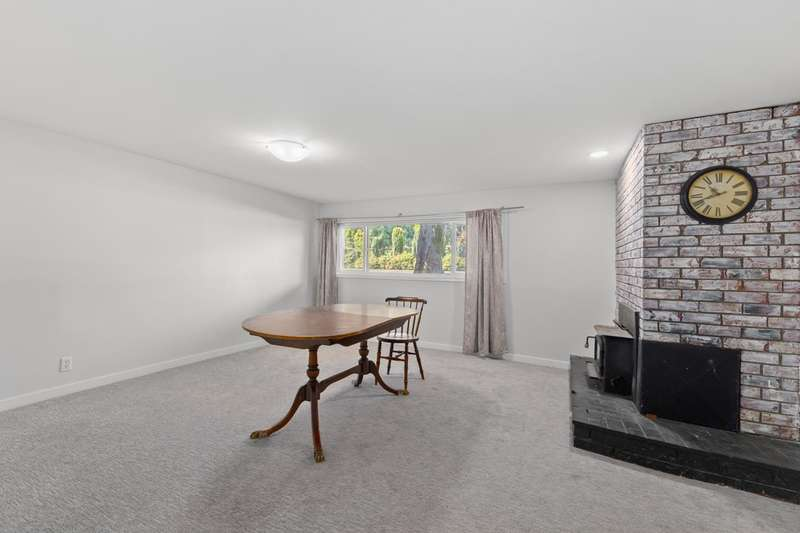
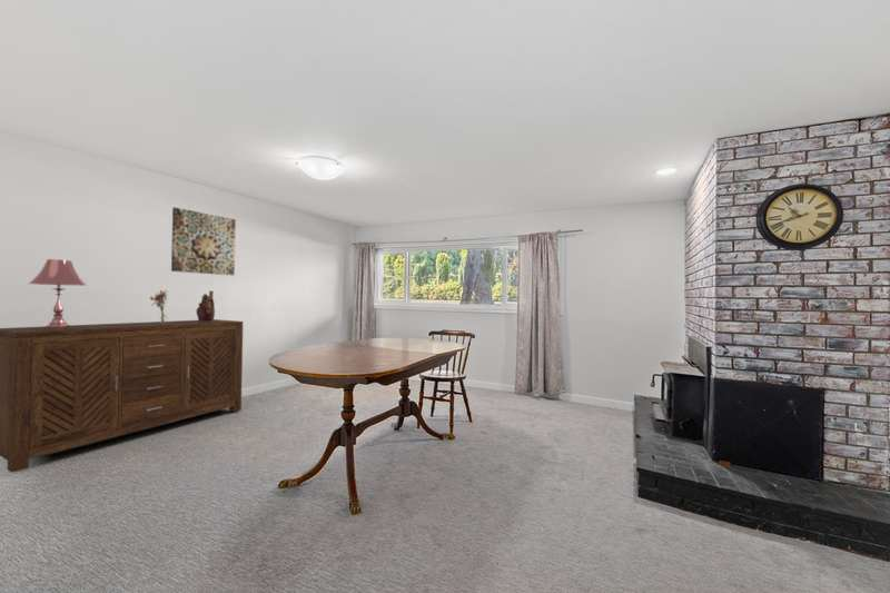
+ bouquet [149,289,169,324]
+ table lamp [28,258,89,329]
+ ceramic vessel [195,290,216,322]
+ sideboard [0,318,245,474]
+ wall art [170,206,237,276]
